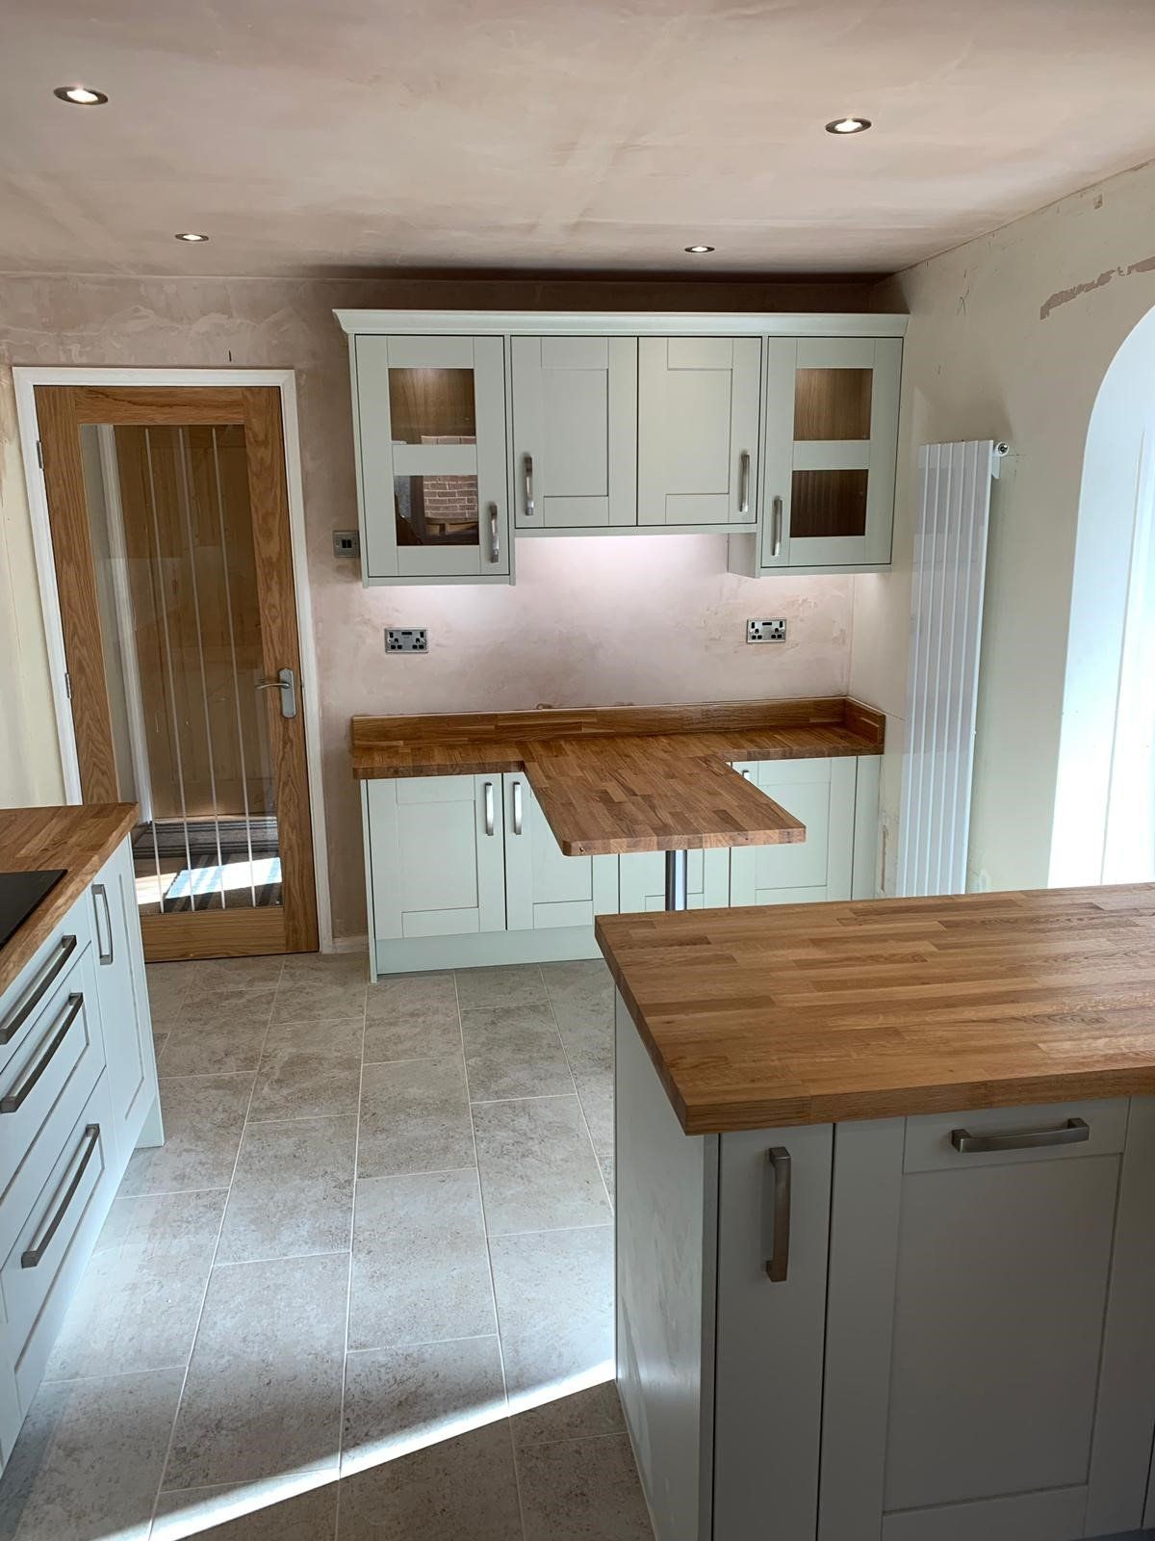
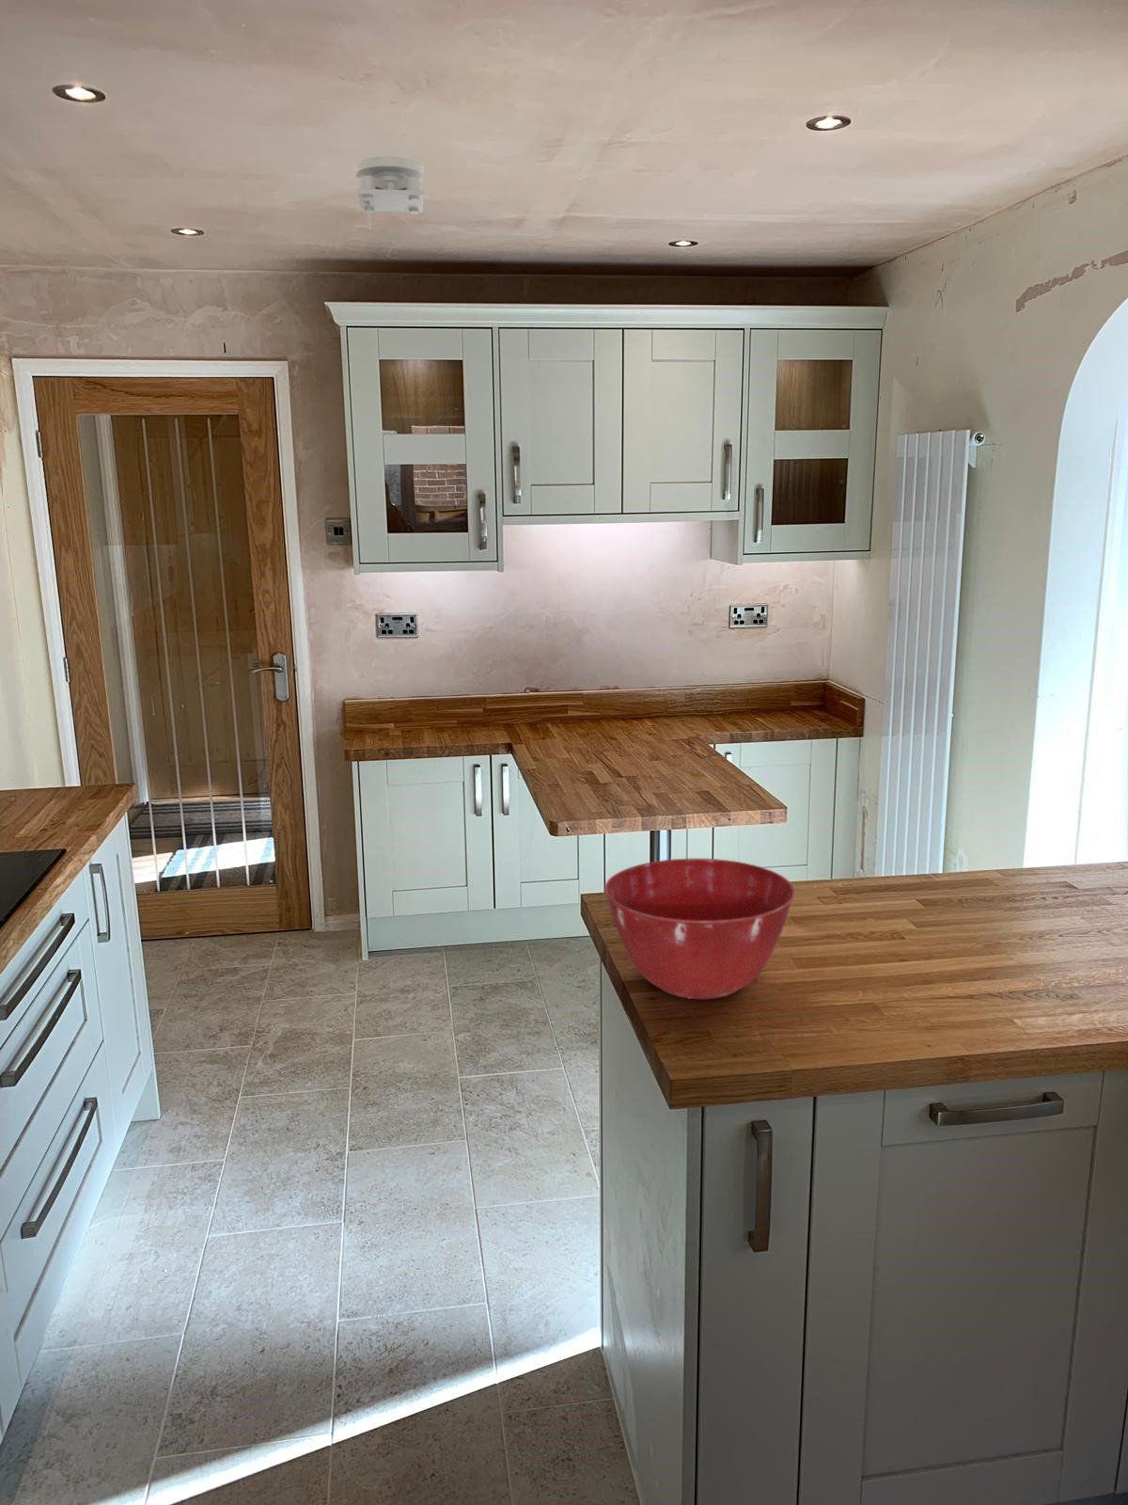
+ smoke detector [355,156,425,230]
+ mixing bowl [603,858,796,1000]
